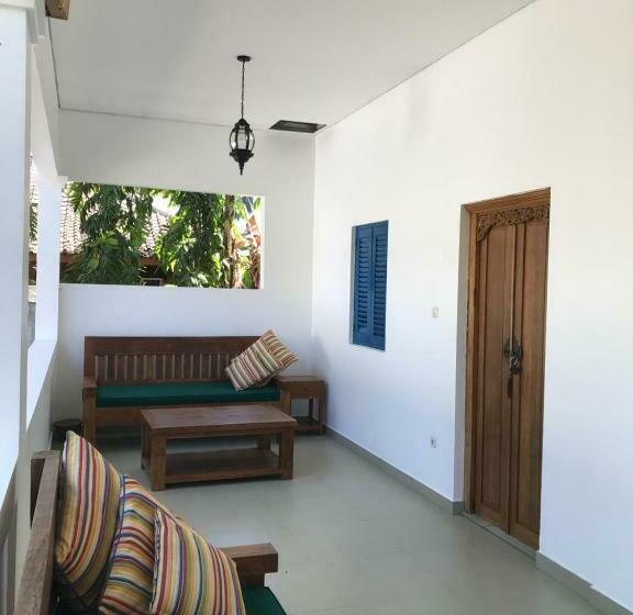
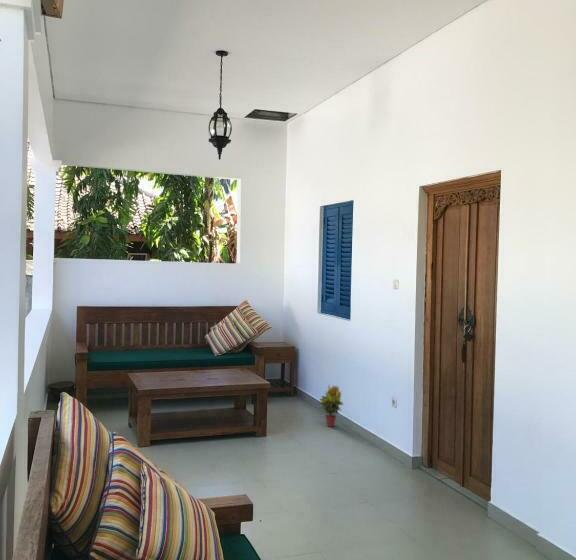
+ potted plant [319,384,344,428]
